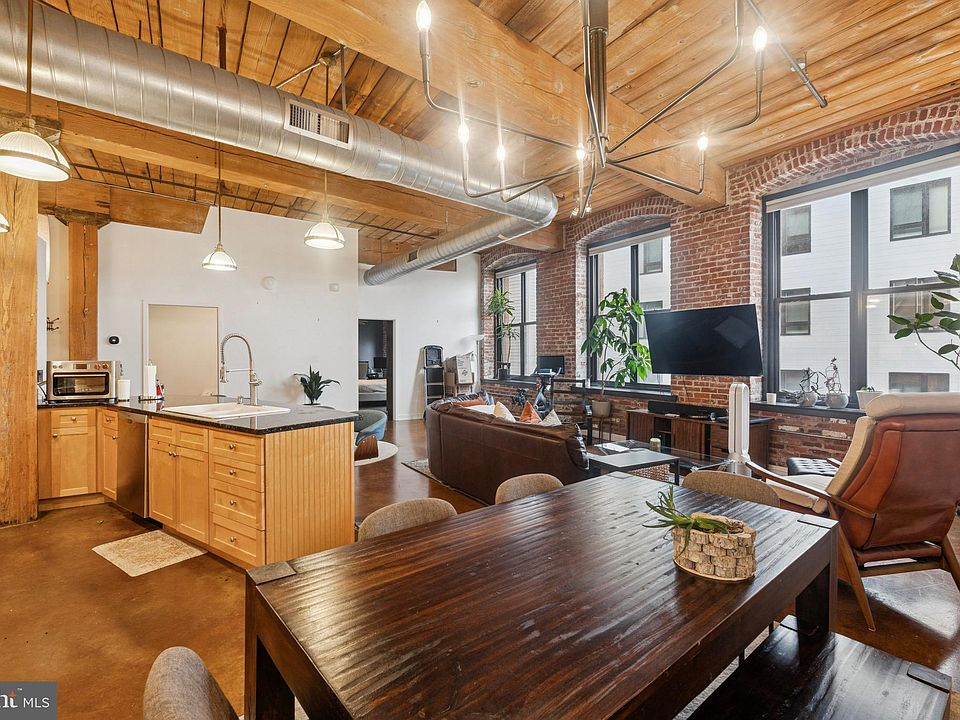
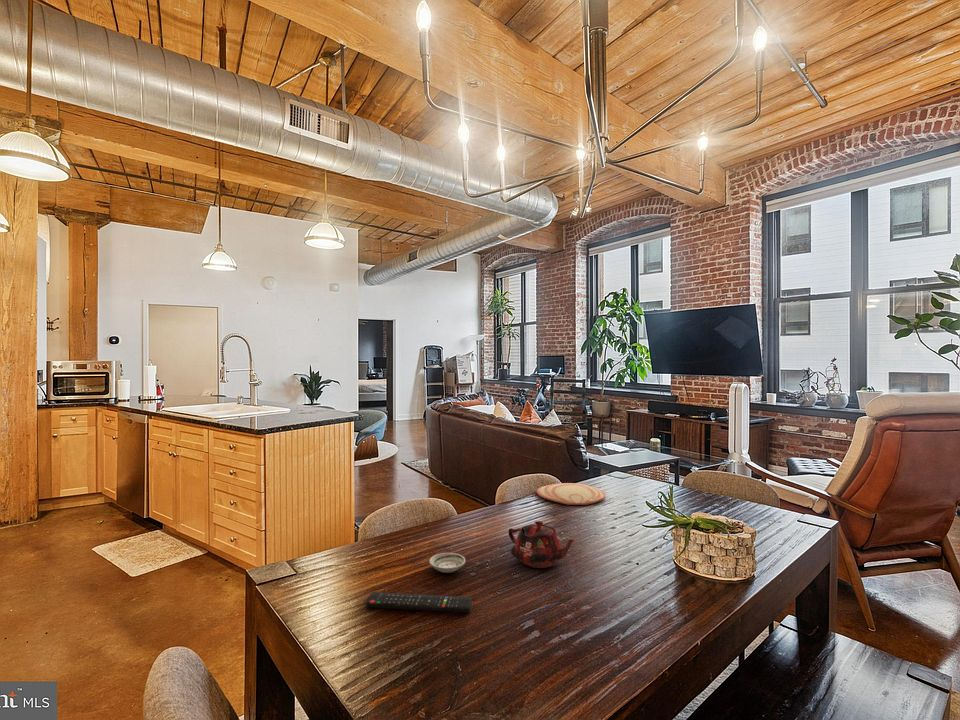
+ teapot [508,520,576,569]
+ remote control [365,591,473,613]
+ saucer [429,552,466,574]
+ plate [536,482,606,506]
